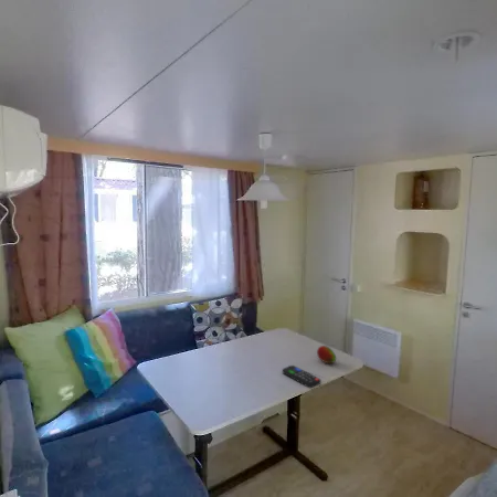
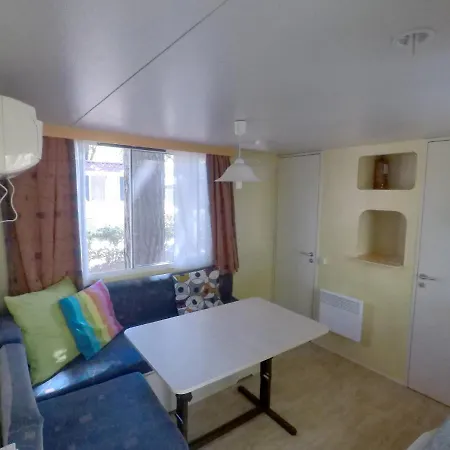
- remote control [282,364,321,389]
- fruit [316,345,337,364]
